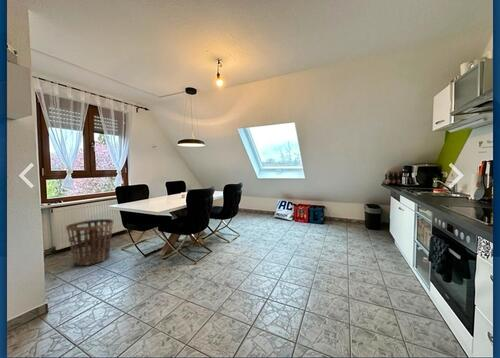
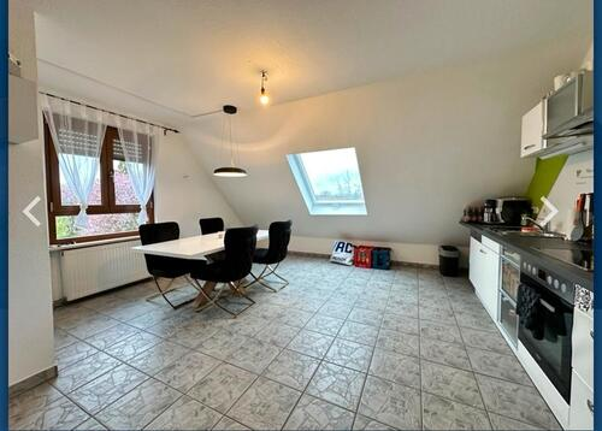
- basket [65,218,114,266]
